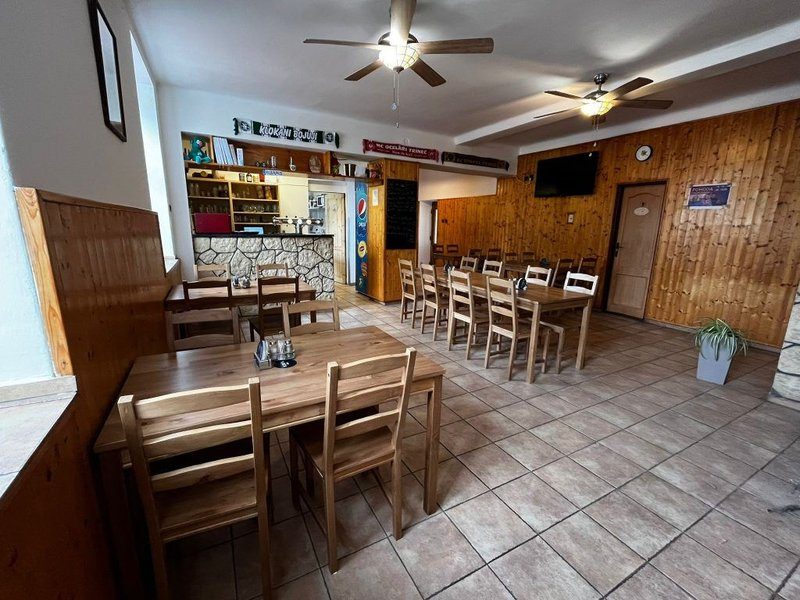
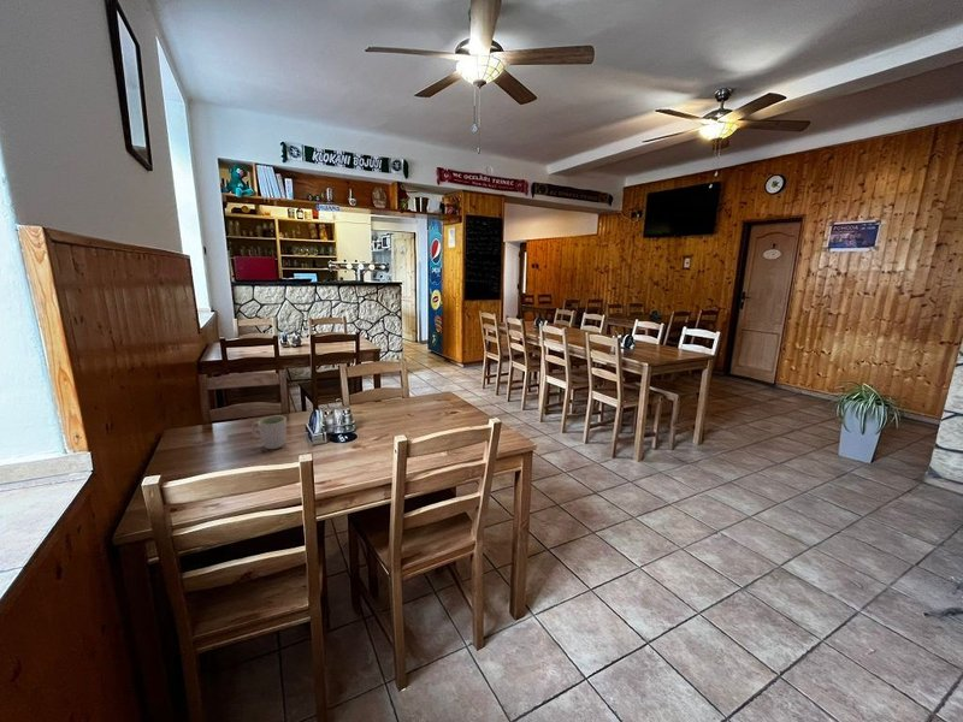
+ mug [250,415,288,450]
